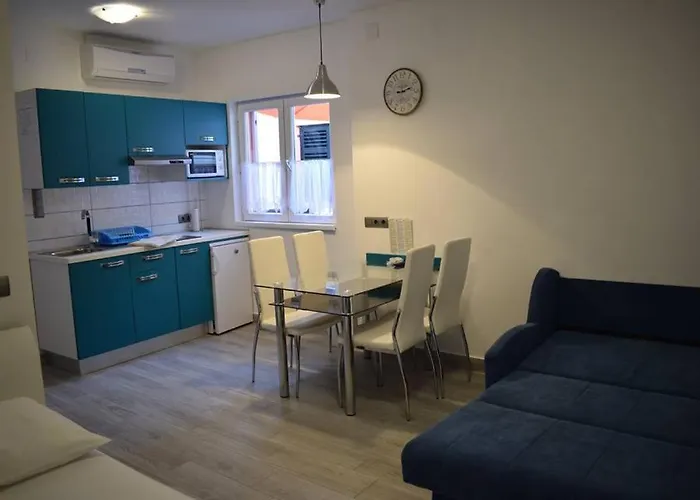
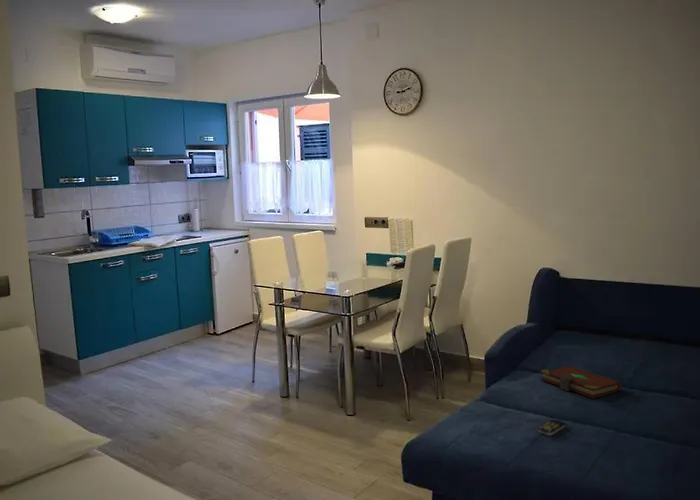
+ remote control [537,418,566,436]
+ book [540,365,623,400]
